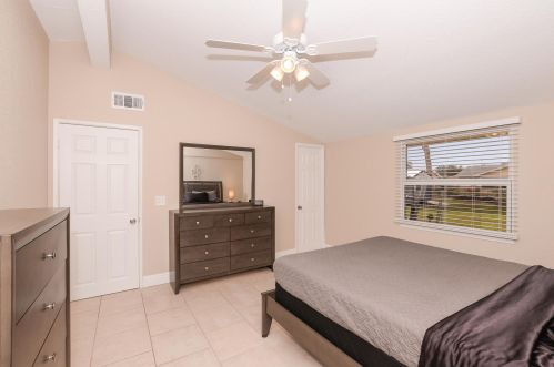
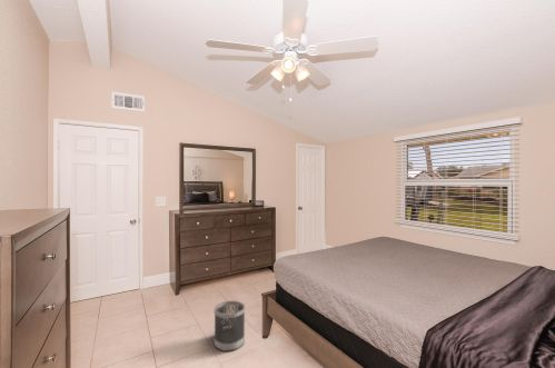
+ wastebasket [214,300,246,352]
